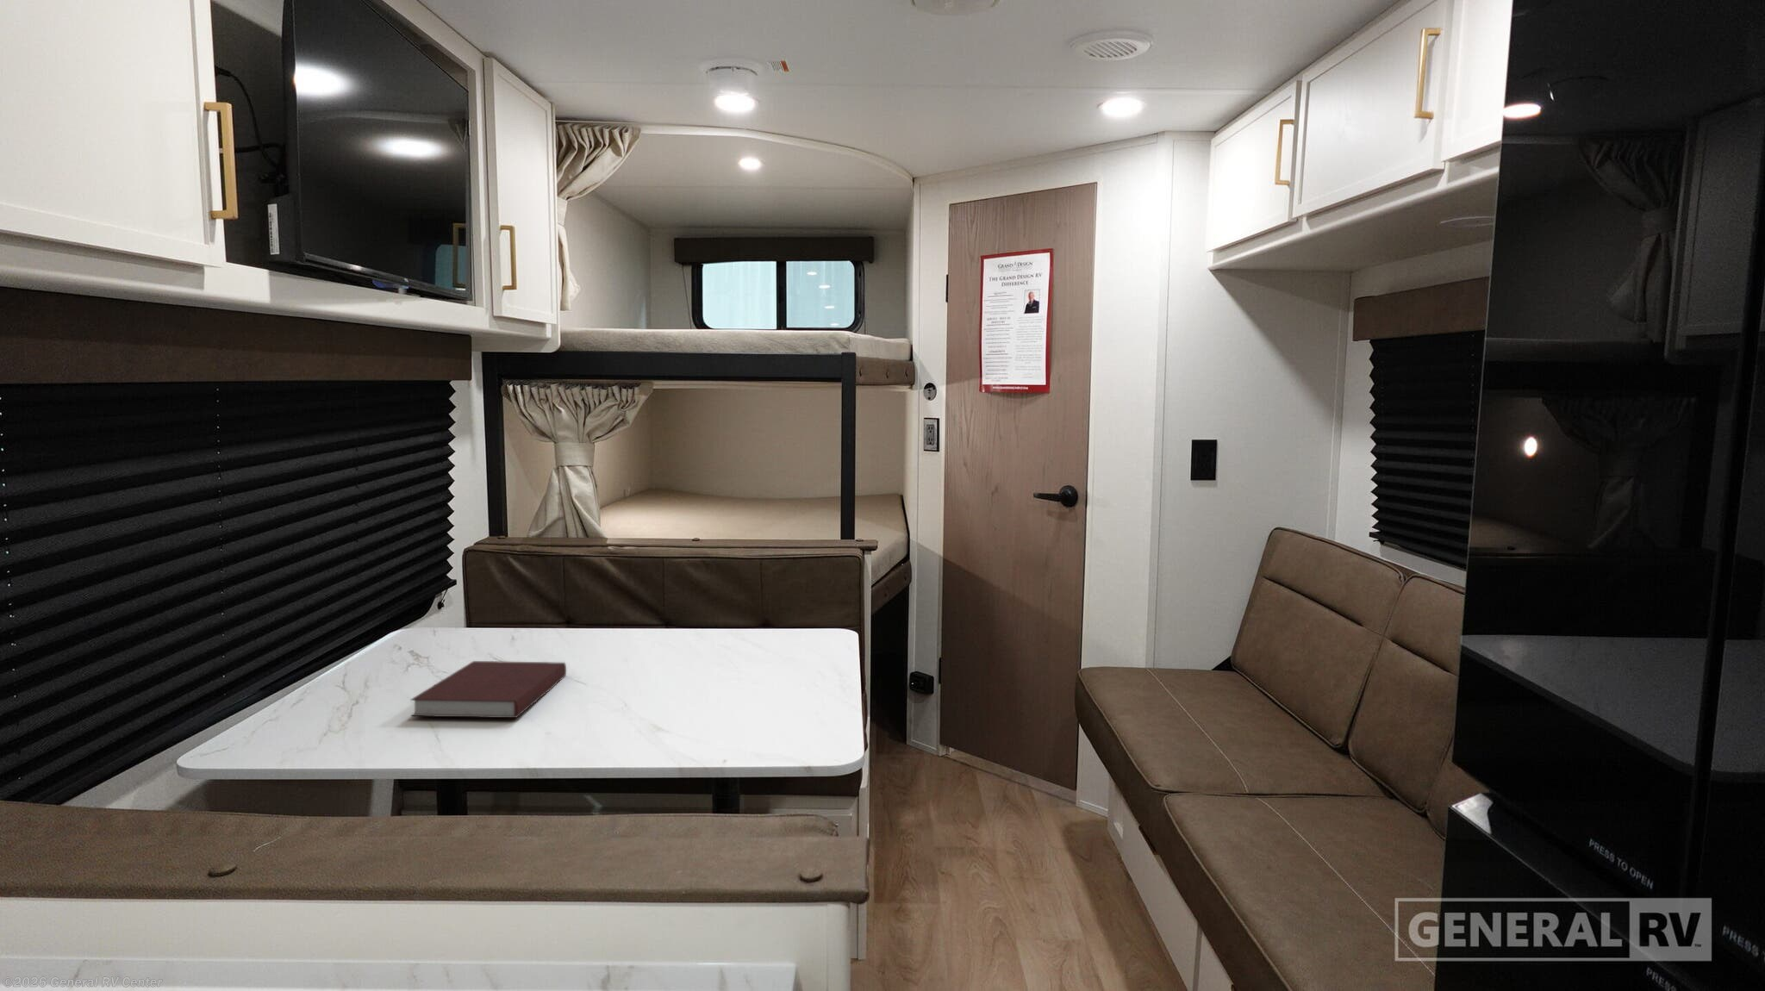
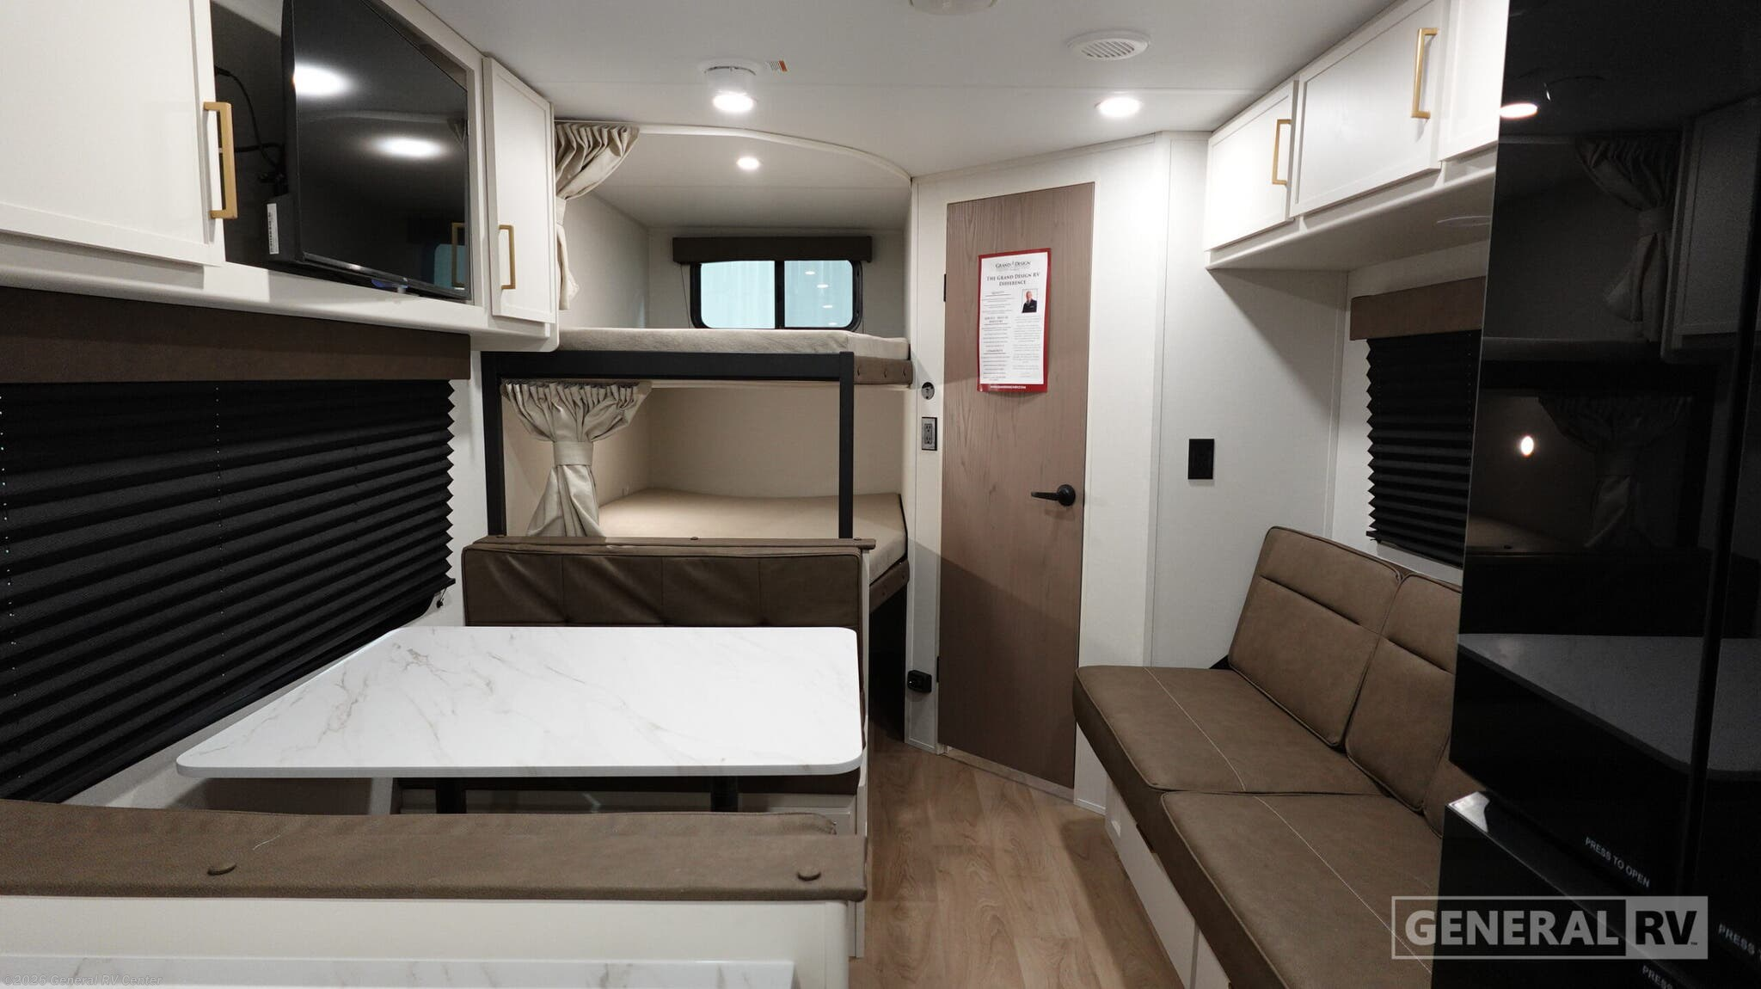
- notebook [410,660,567,718]
